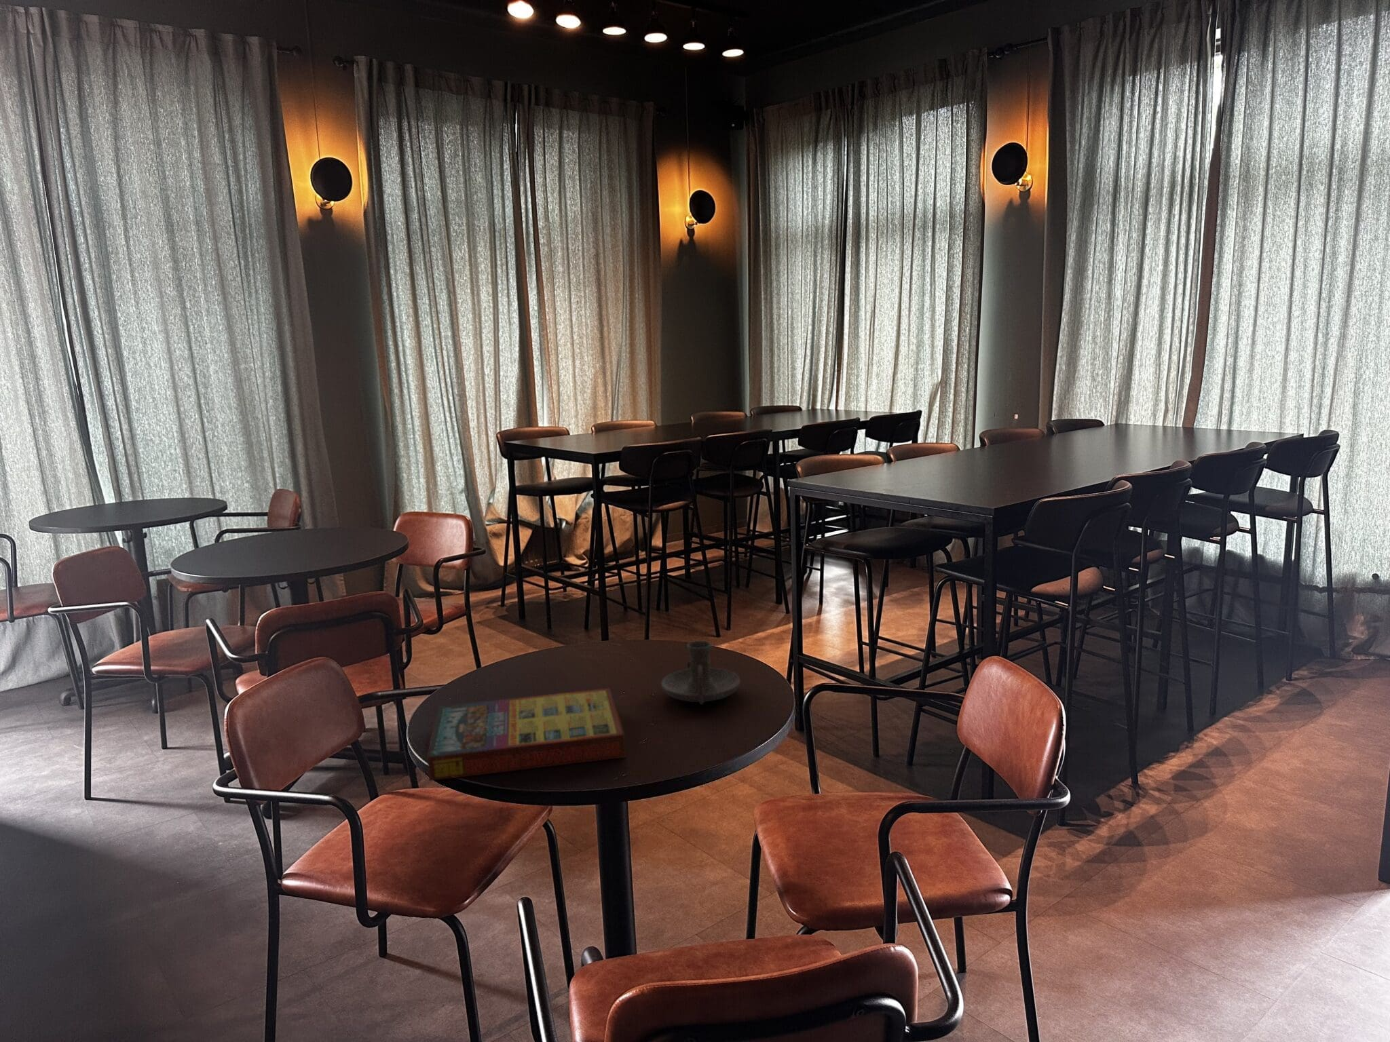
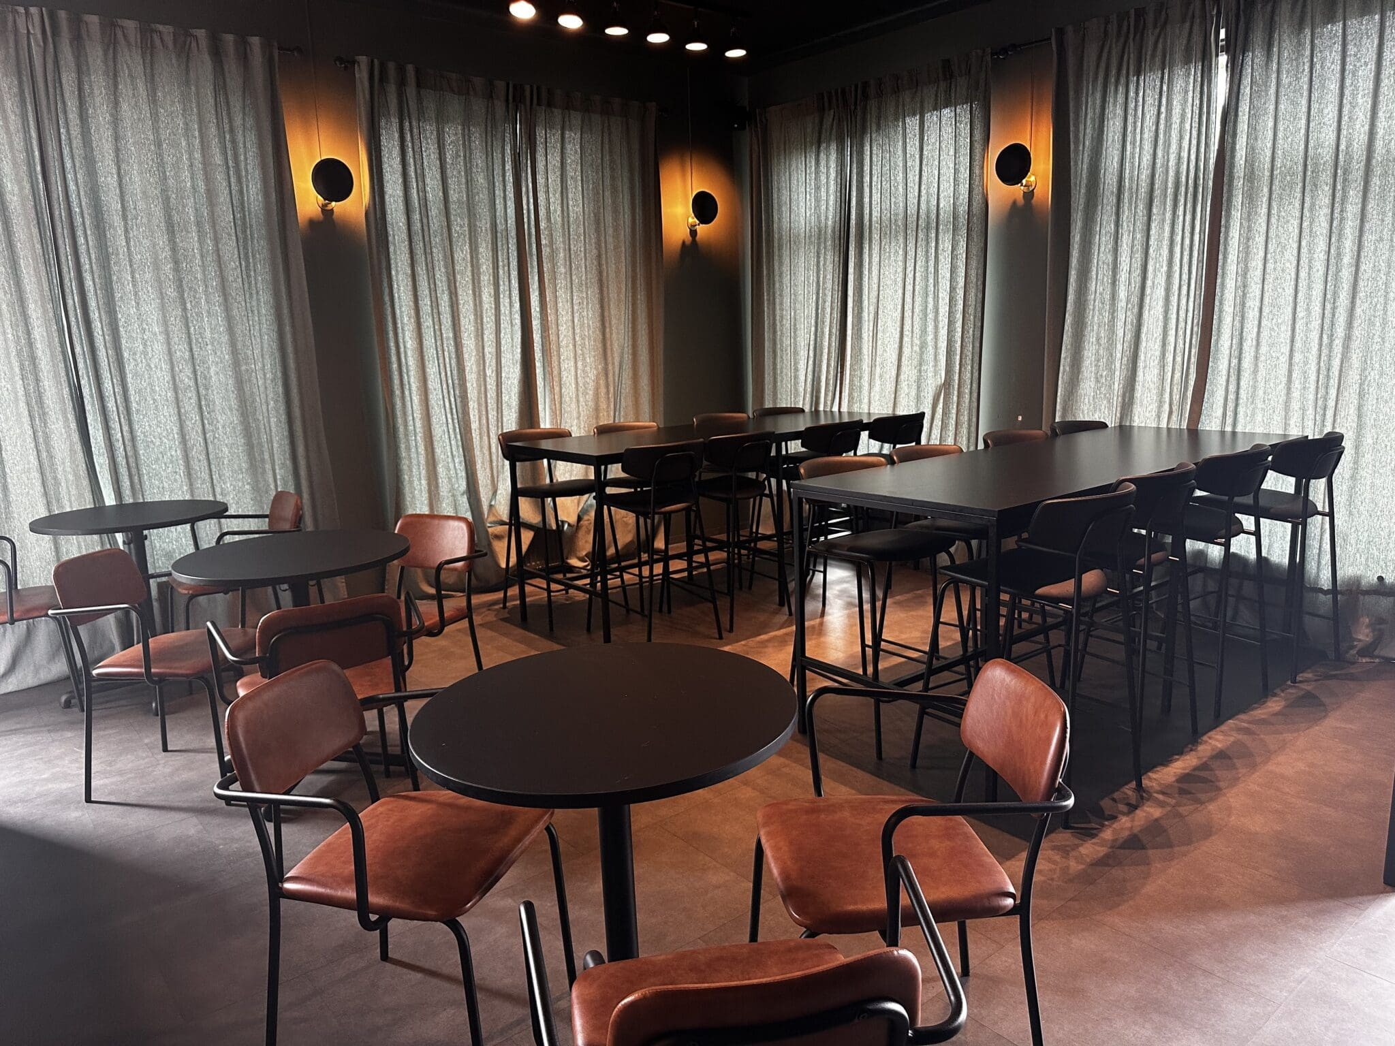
- game compilation box [426,687,626,782]
- candle holder [660,640,741,706]
